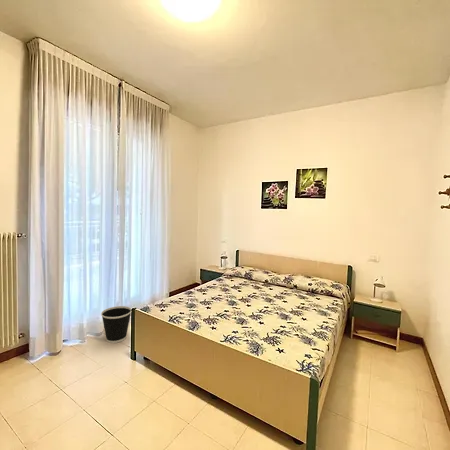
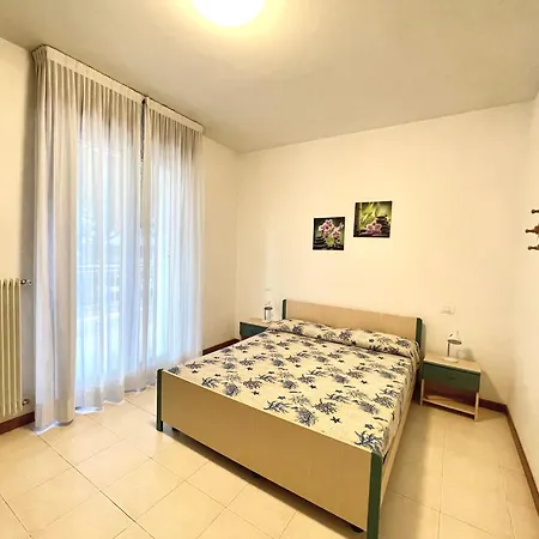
- wastebasket [100,305,132,344]
